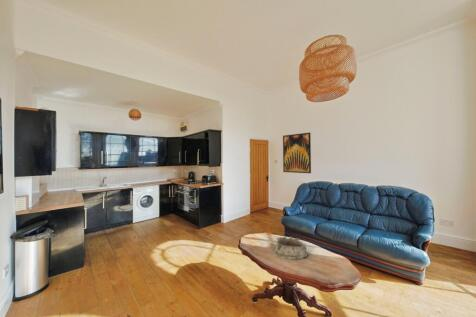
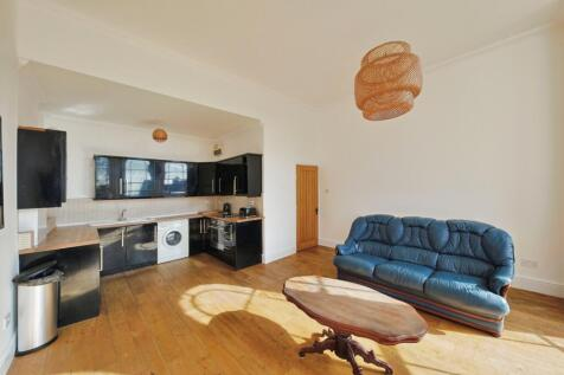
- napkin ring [272,236,309,261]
- wall art [282,132,312,174]
